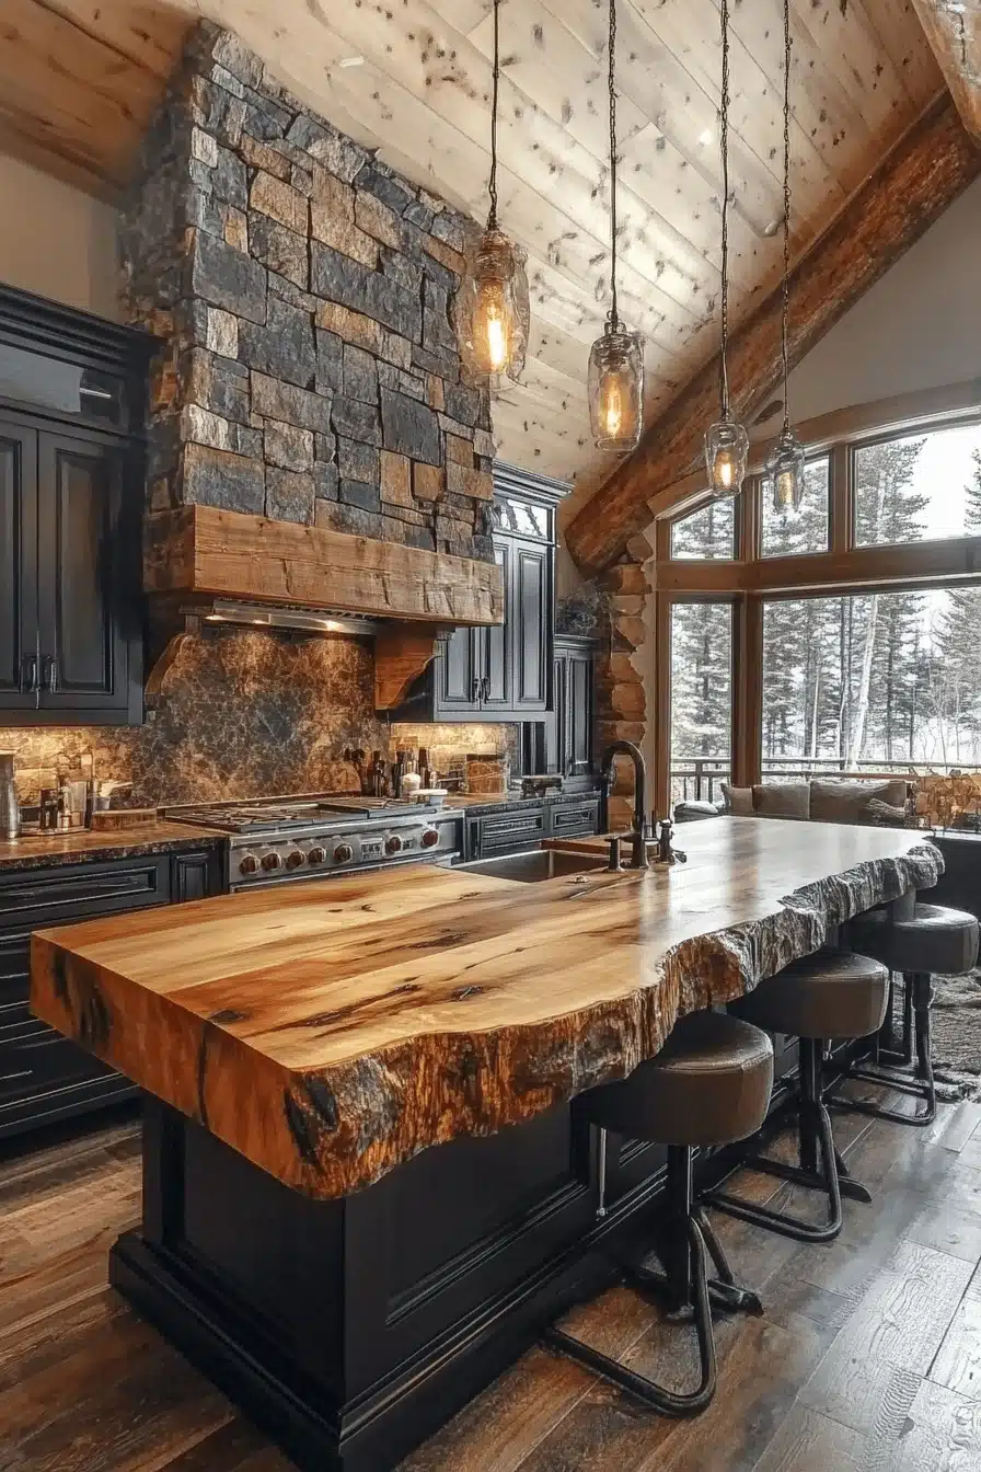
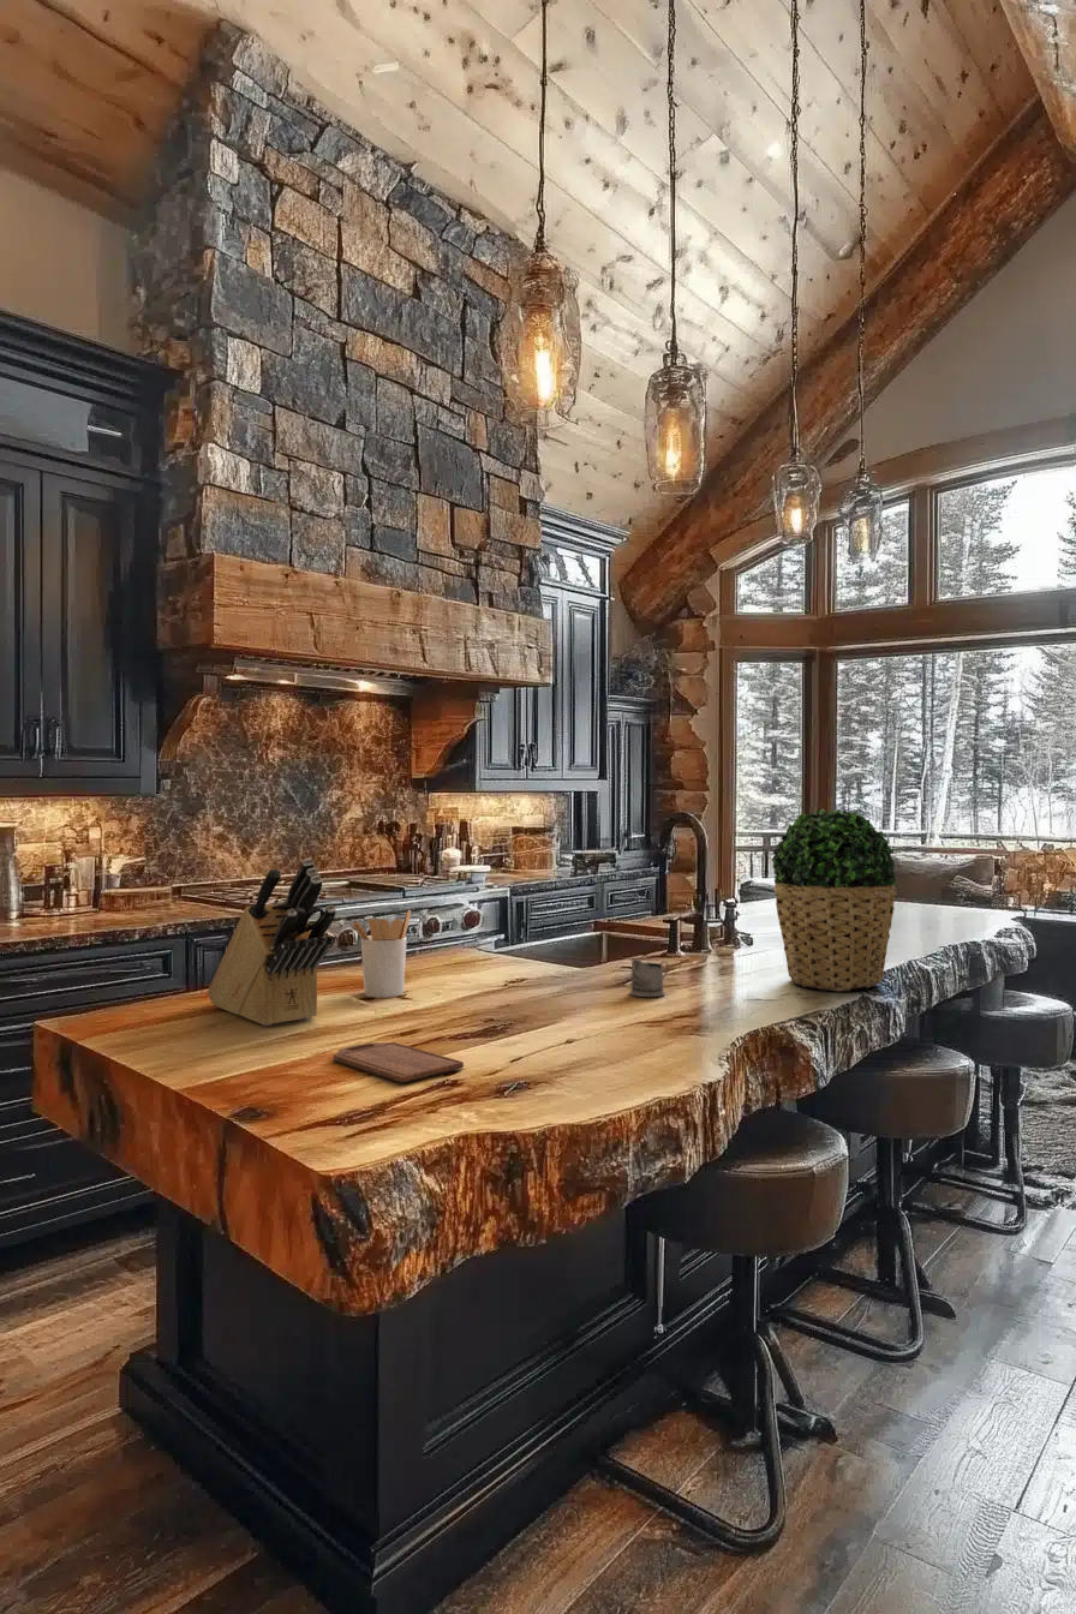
+ potted plant [771,808,898,992]
+ tea glass holder [628,957,670,998]
+ utensil holder [351,909,412,999]
+ cutting board [333,1041,465,1083]
+ knife block [207,856,336,1027]
